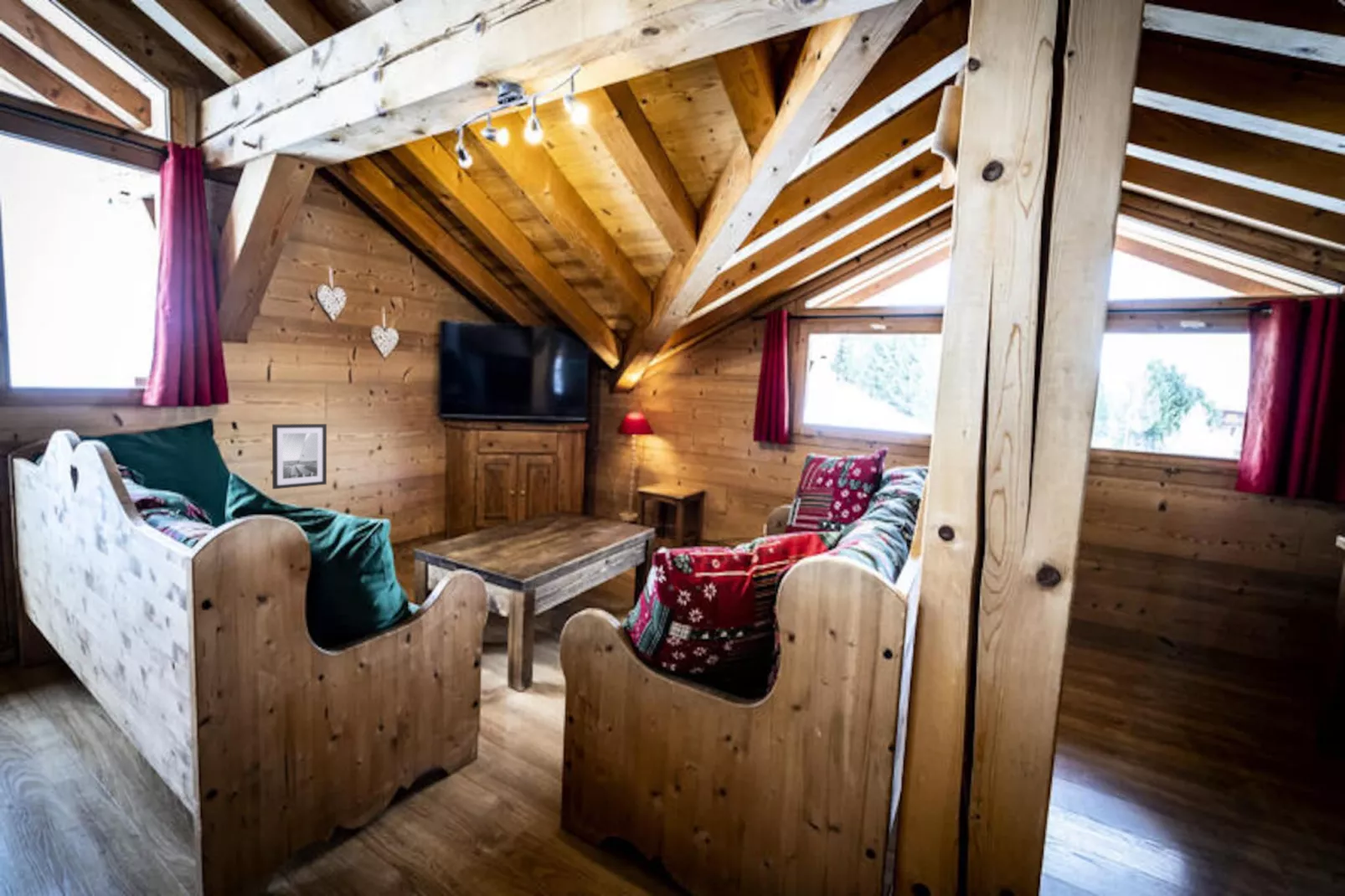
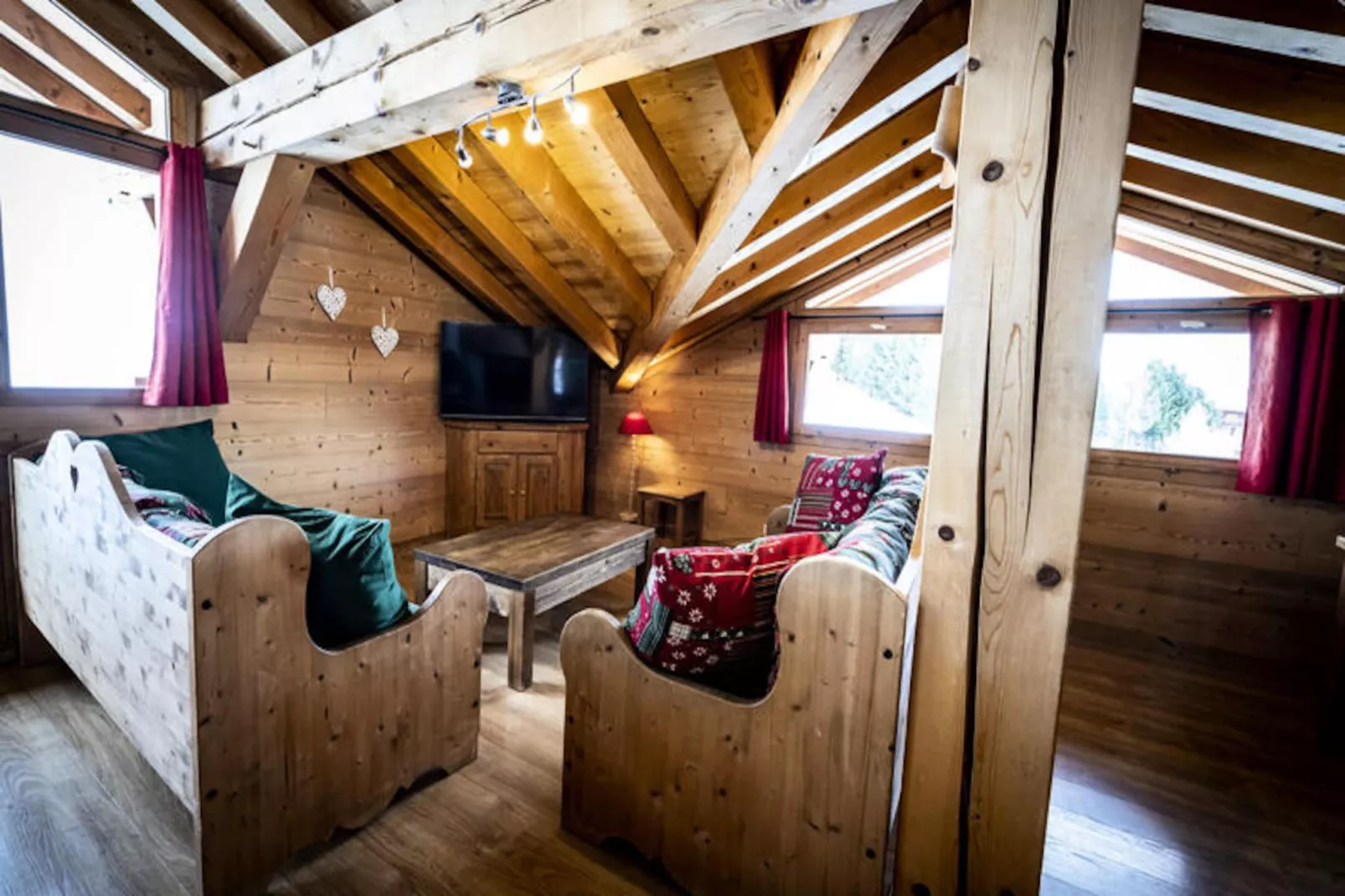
- wall art [271,423,327,490]
